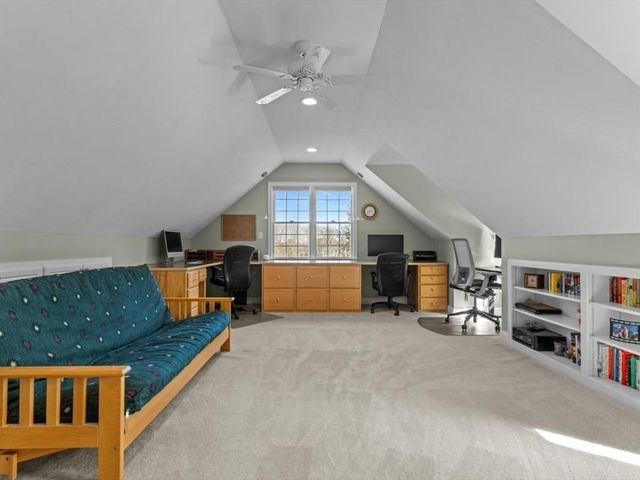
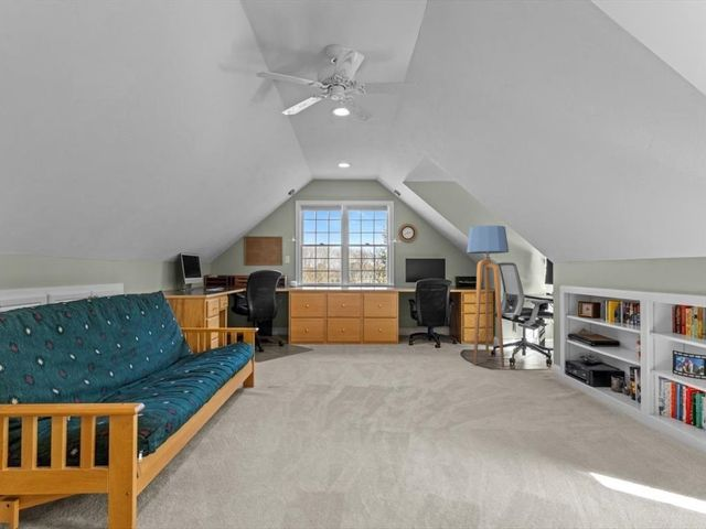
+ floor lamp [466,225,510,368]
